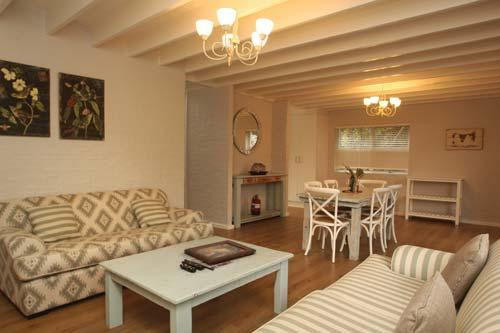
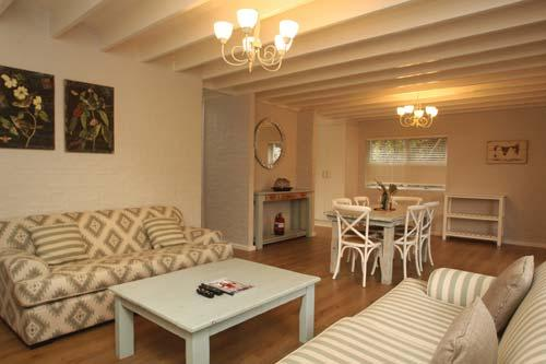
- decorative tray [183,239,257,265]
